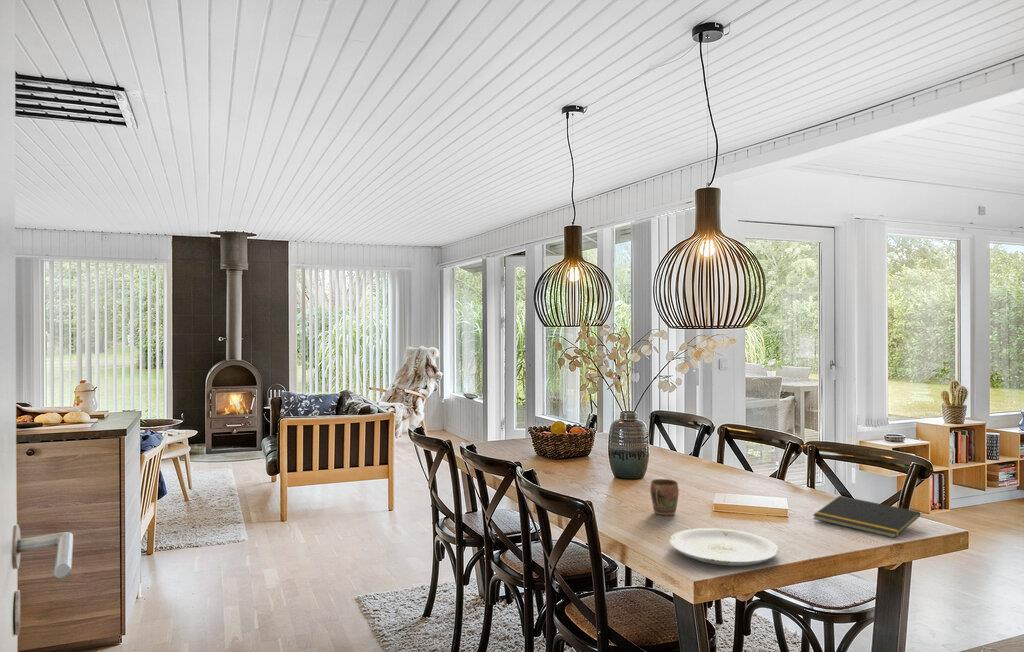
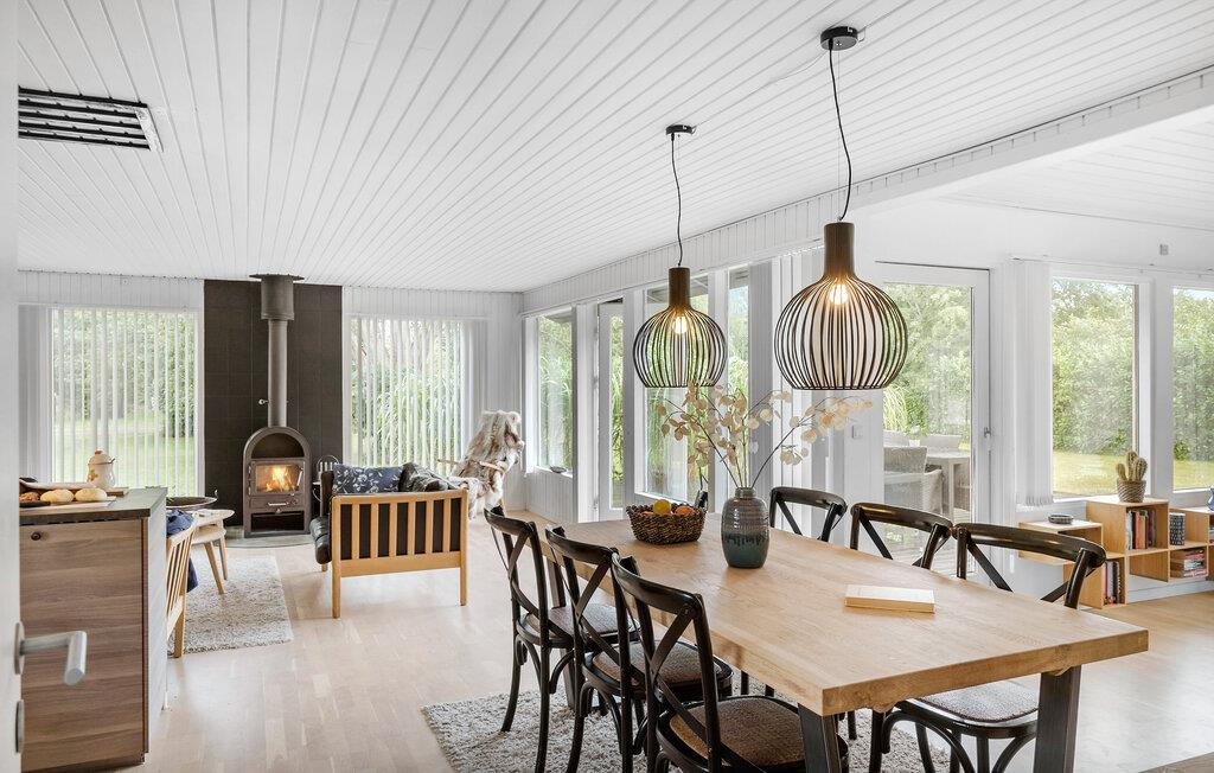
- plate [668,527,780,567]
- mug [649,478,680,516]
- notepad [812,495,921,539]
